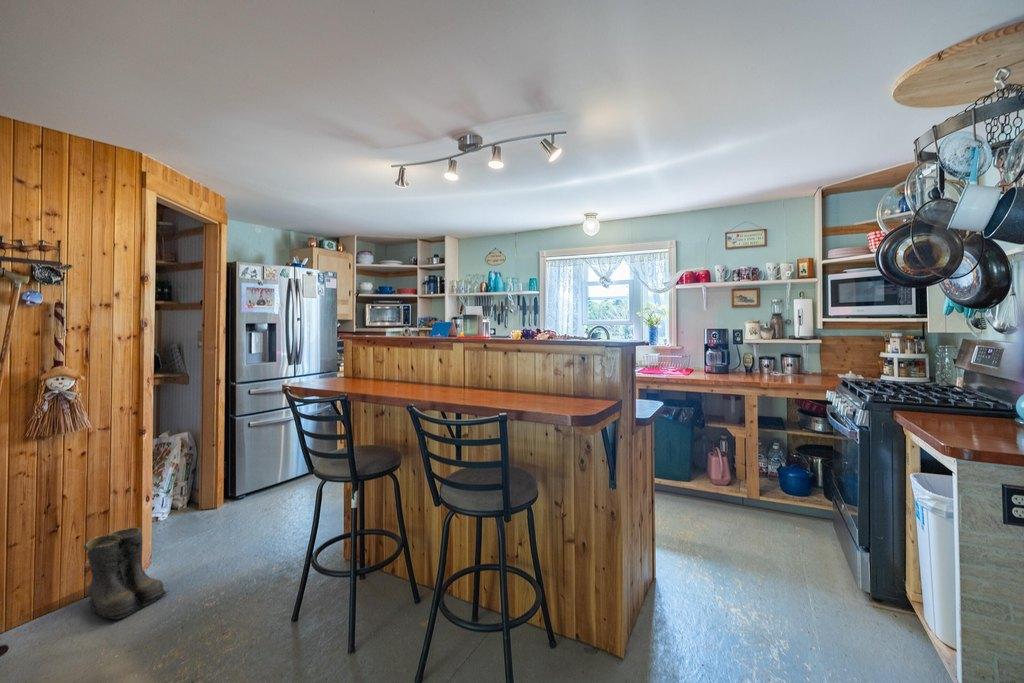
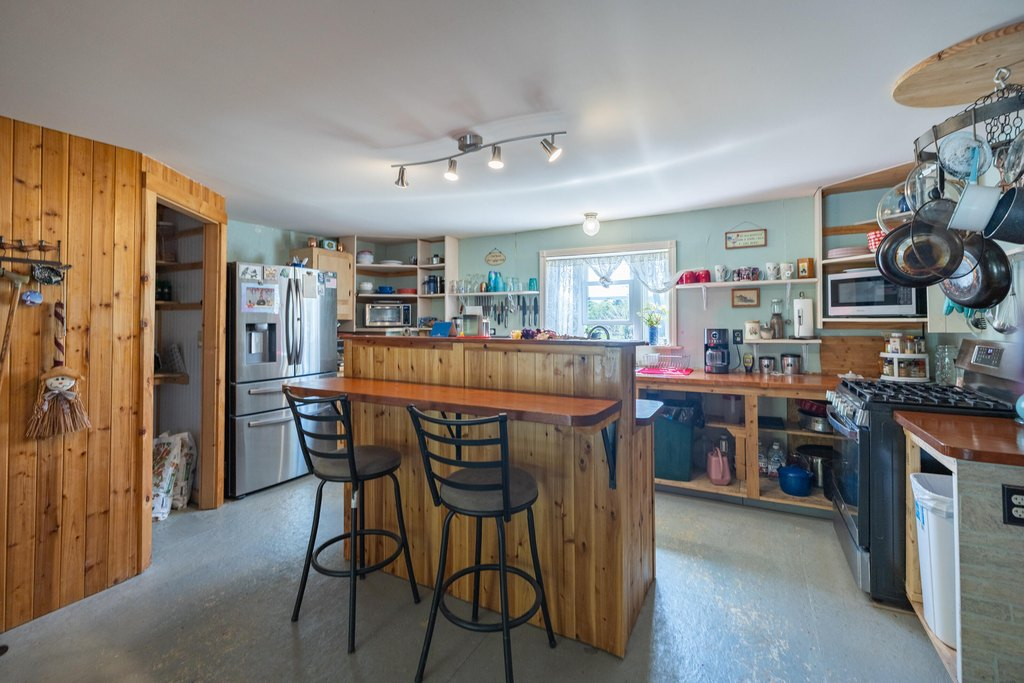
- boots [83,526,170,620]
